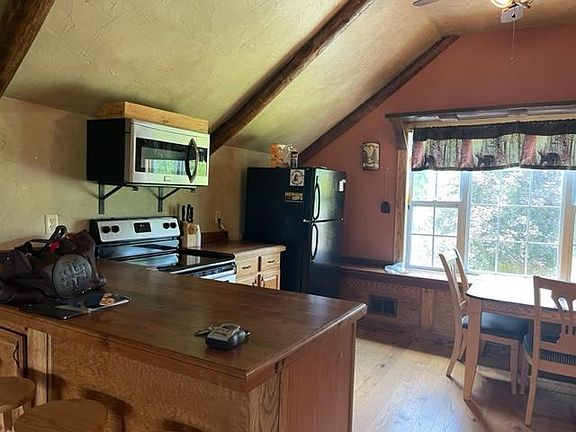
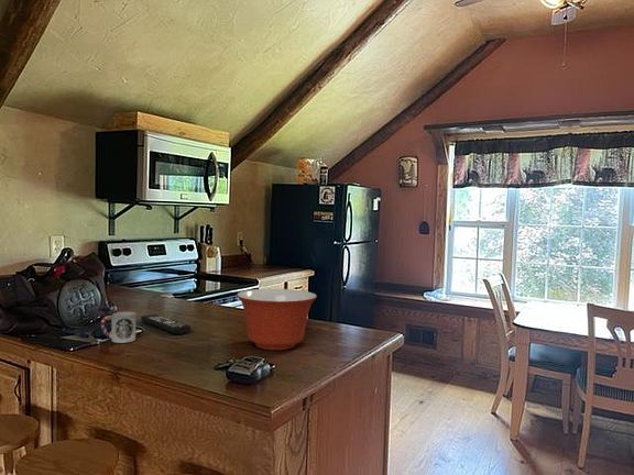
+ remote control [140,313,192,335]
+ mixing bowl [236,288,318,351]
+ cup [100,311,136,344]
